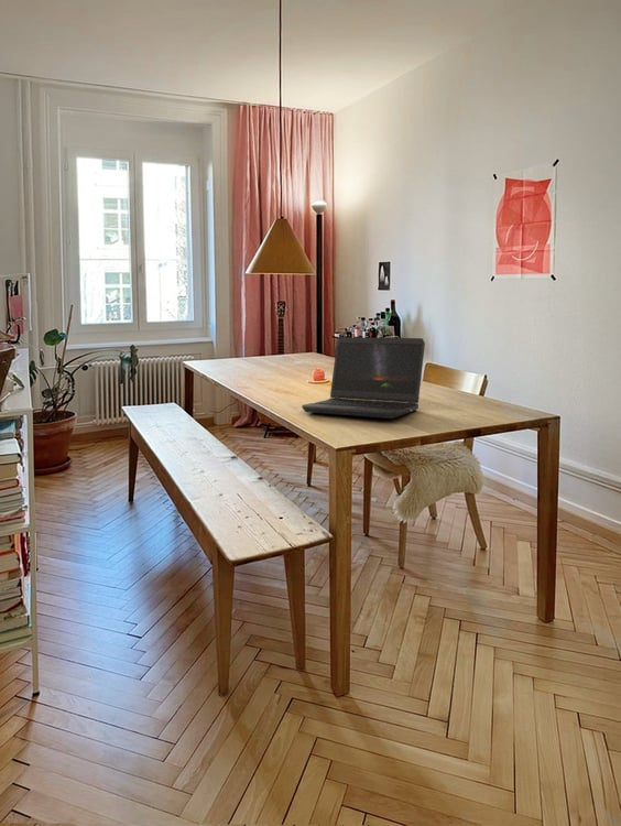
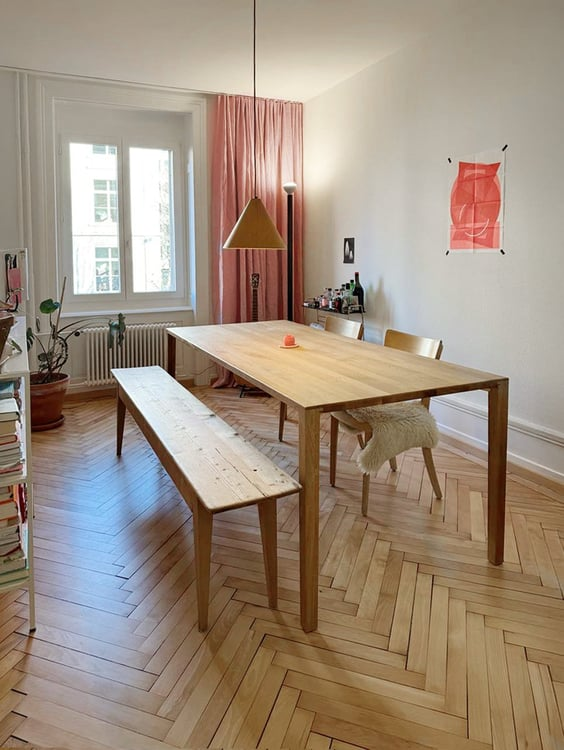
- laptop computer [301,336,426,420]
